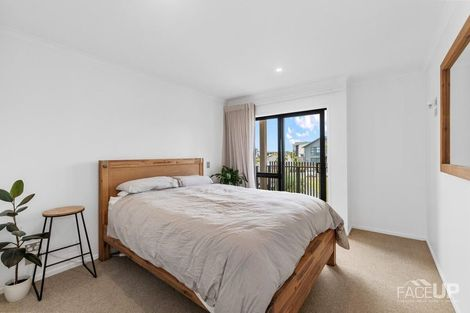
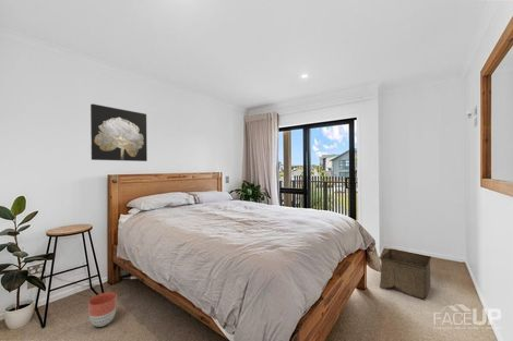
+ wall art [90,103,148,162]
+ storage bin [379,247,432,301]
+ planter [87,291,118,328]
